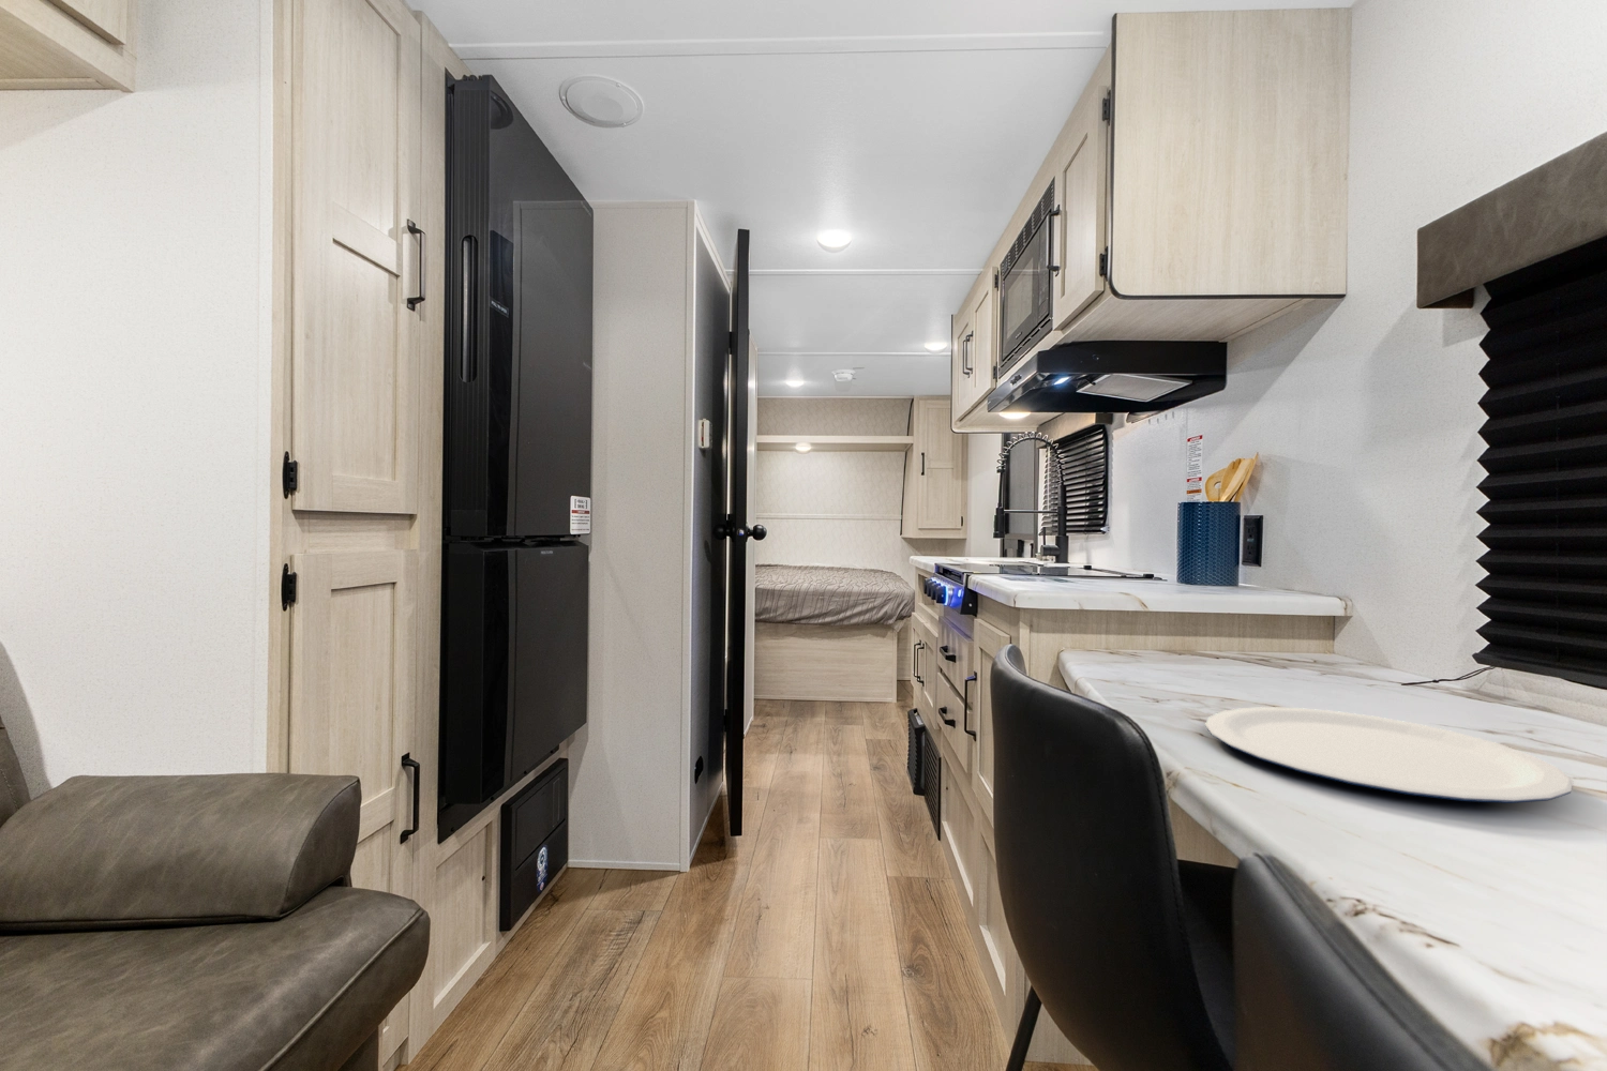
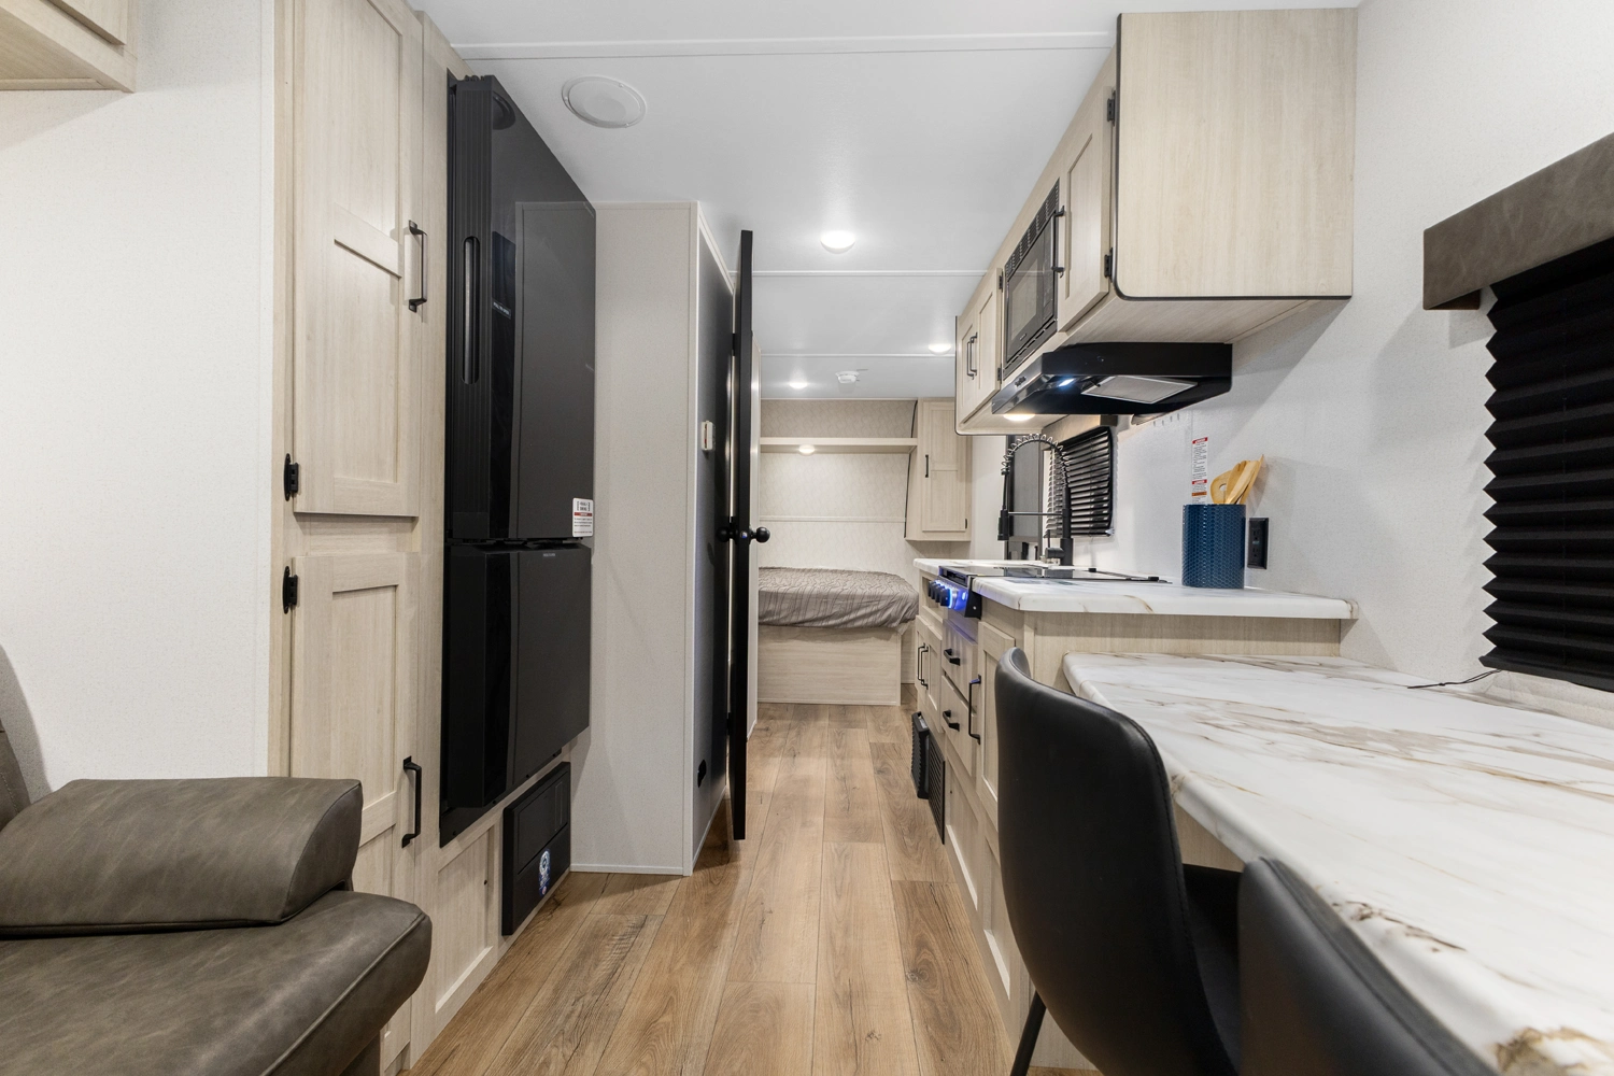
- plate [1204,705,1574,804]
